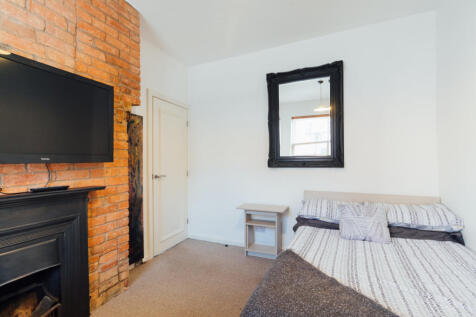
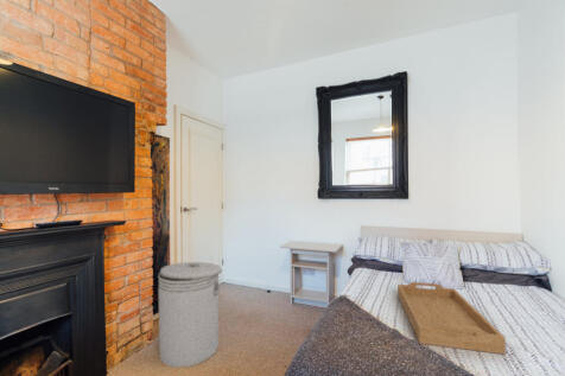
+ can [157,261,223,368]
+ serving tray [396,281,507,356]
